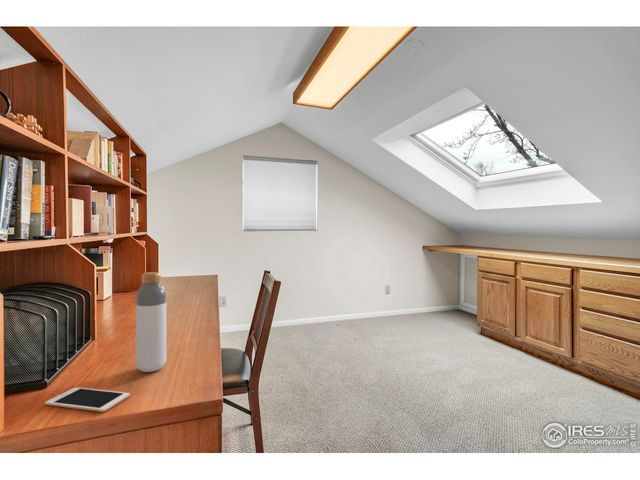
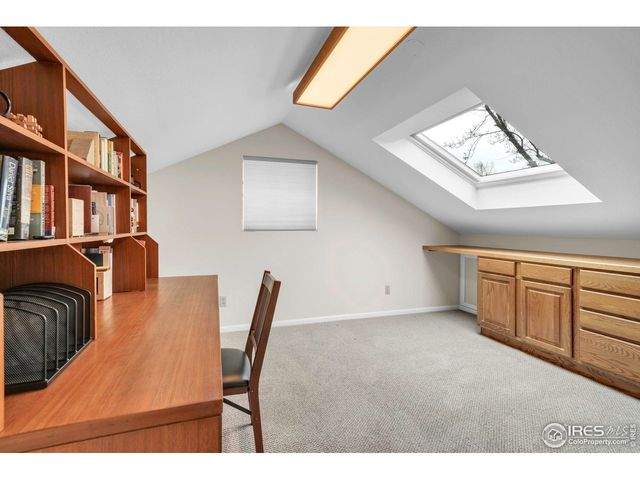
- bottle [135,271,167,373]
- cell phone [44,386,130,413]
